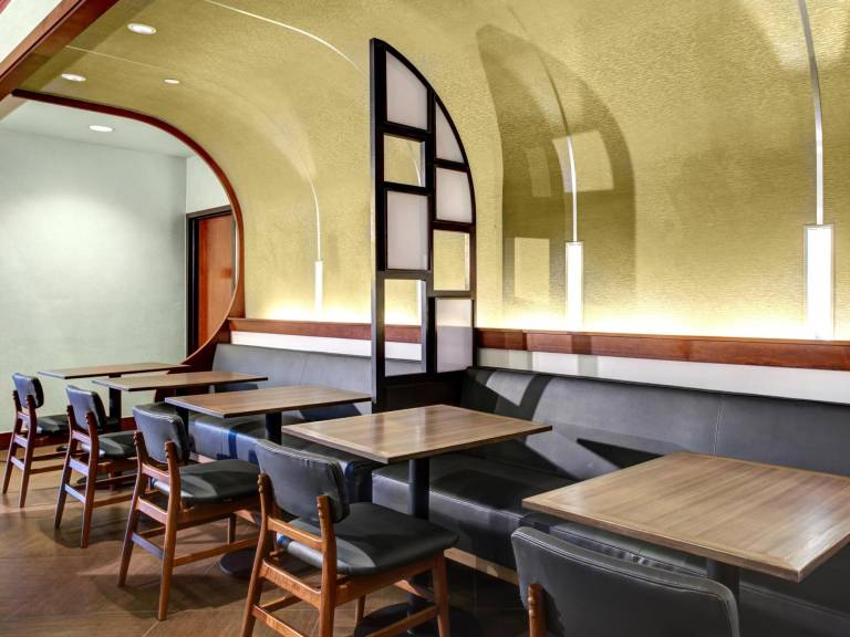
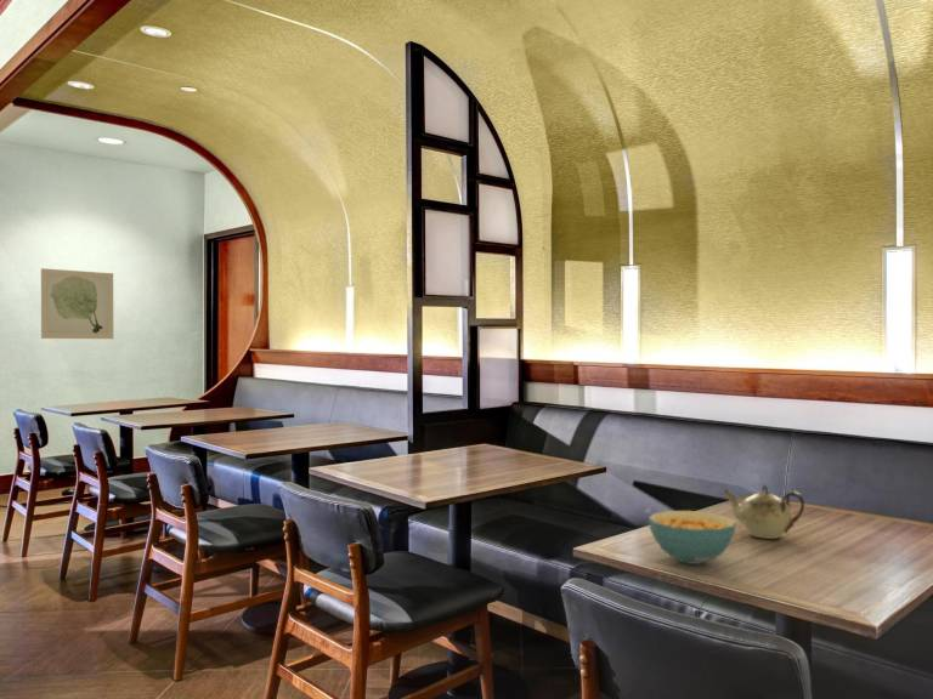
+ wall art [40,267,114,340]
+ teapot [719,483,805,540]
+ cereal bowl [648,510,737,566]
